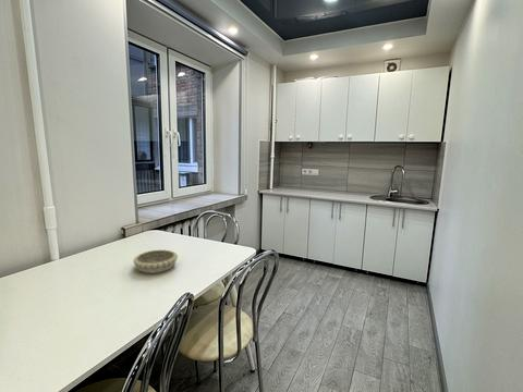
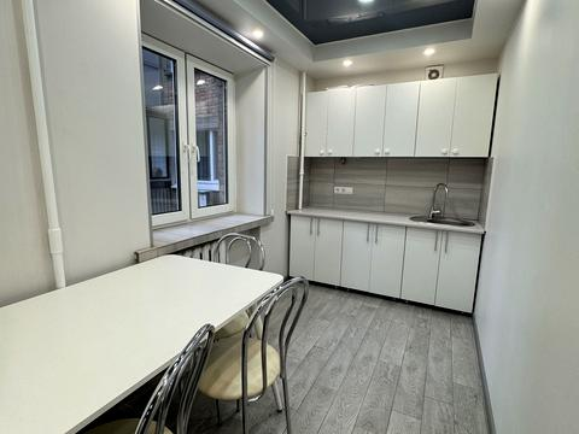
- decorative bowl [132,248,179,274]
